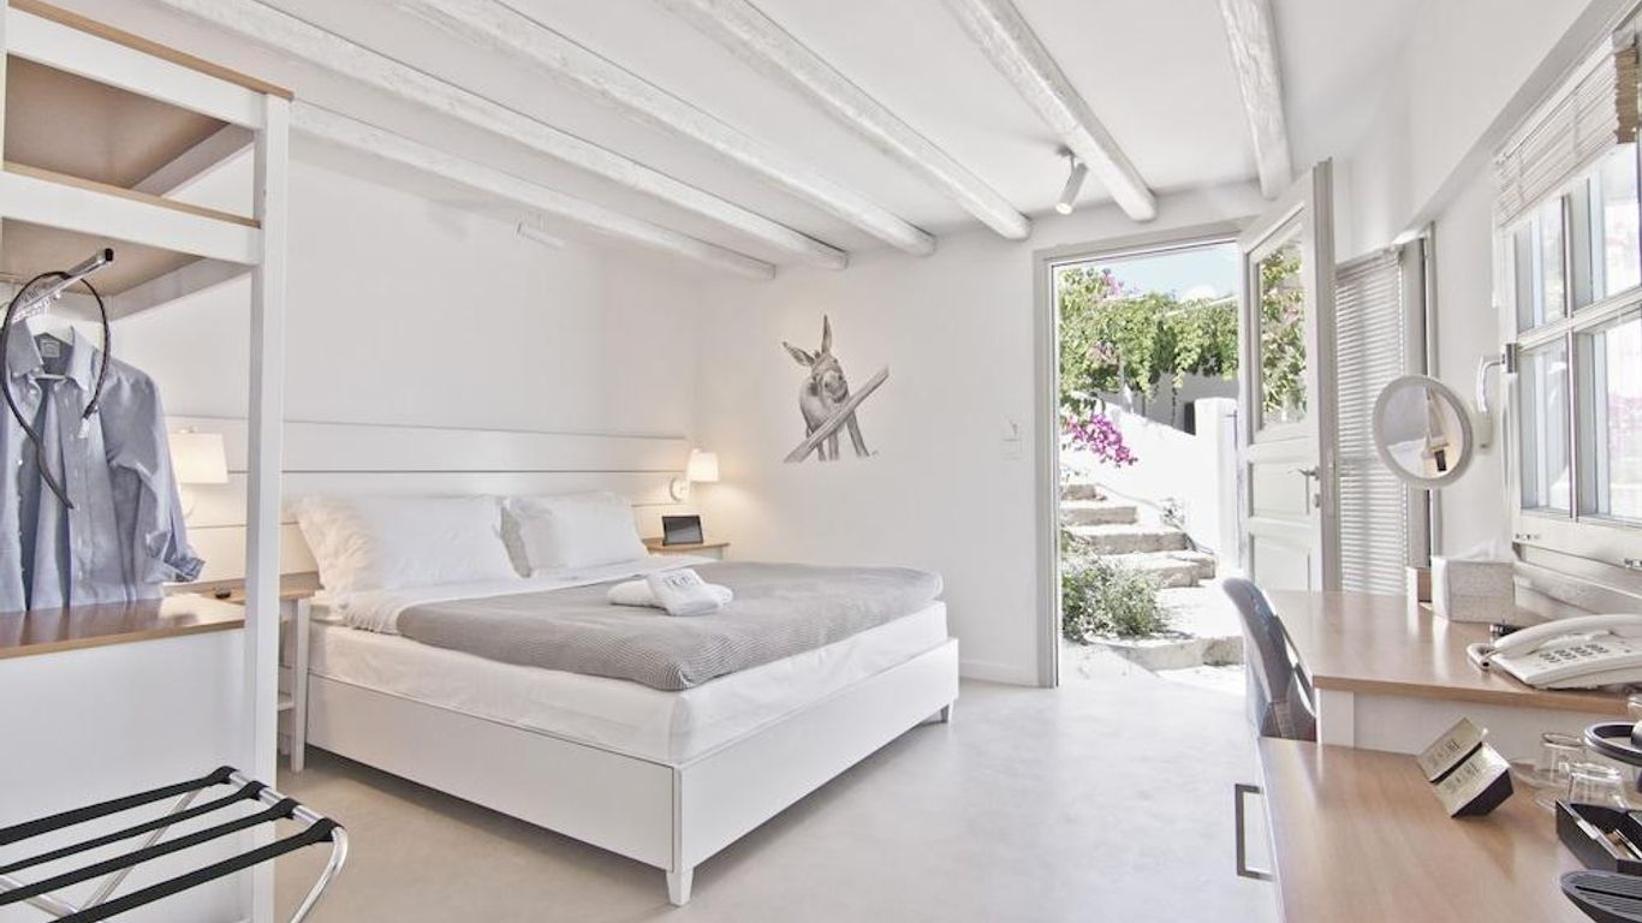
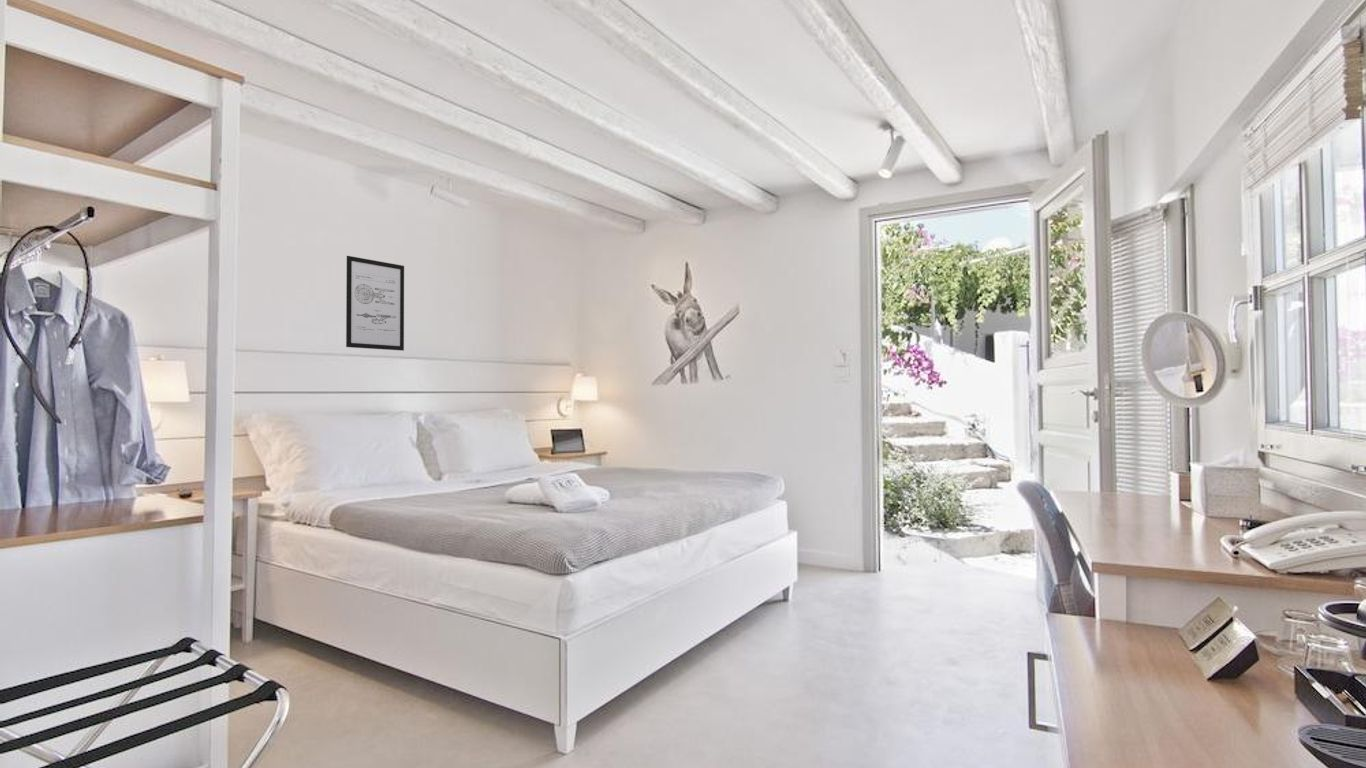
+ wall art [345,255,405,352]
